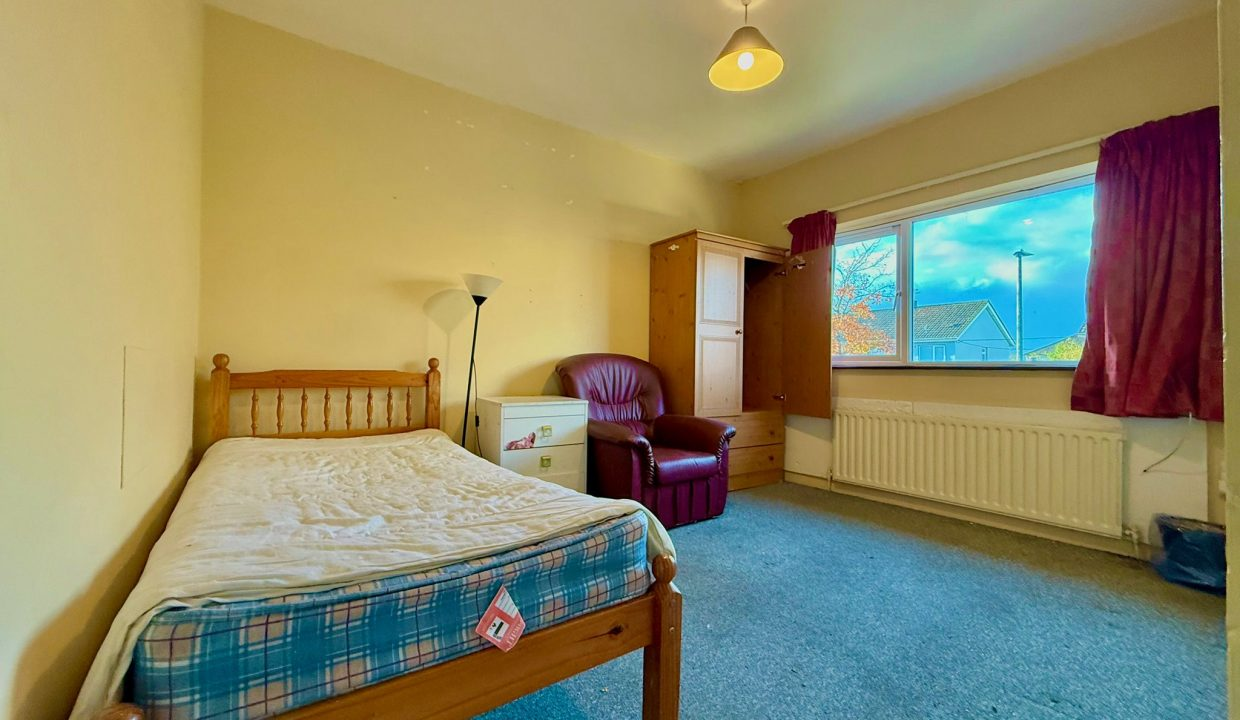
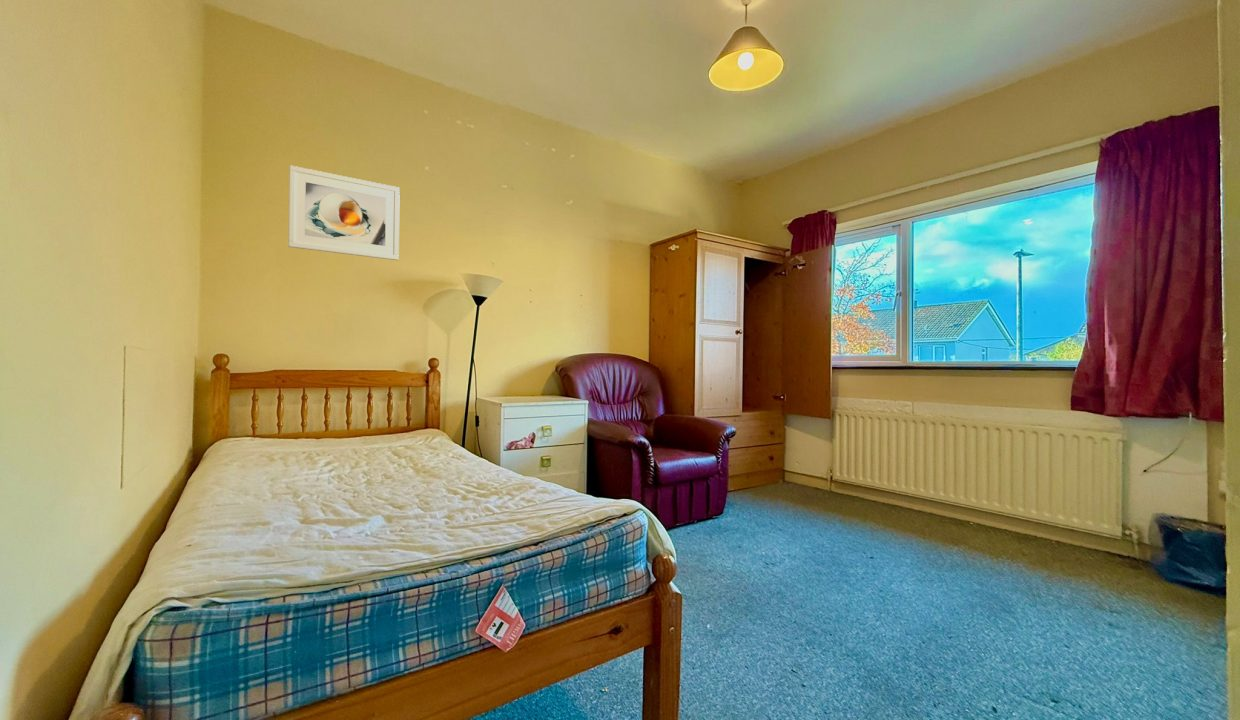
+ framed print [287,165,401,261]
